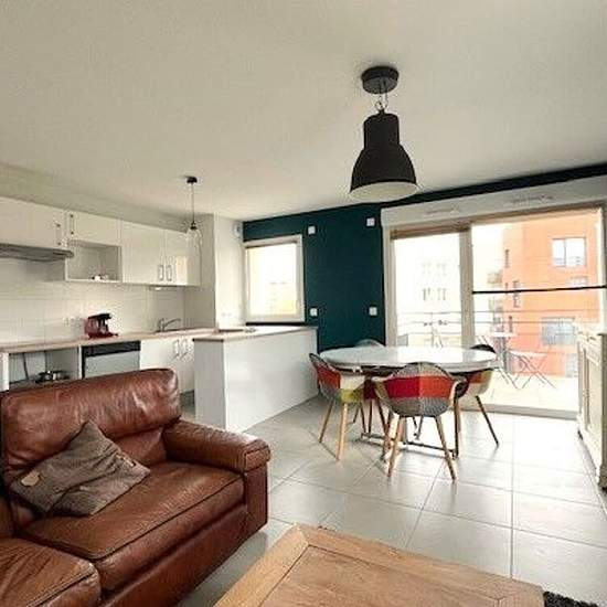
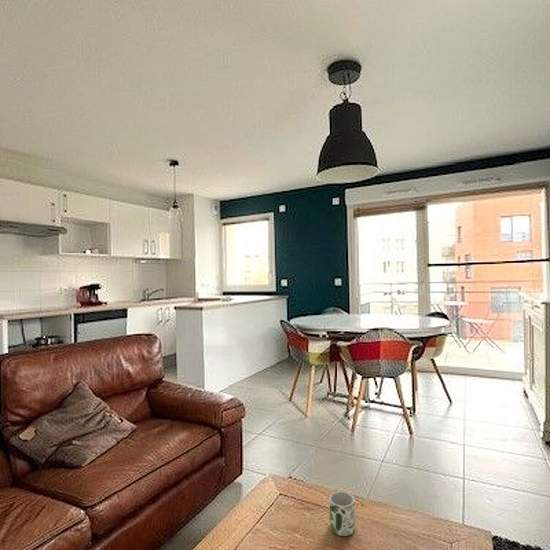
+ mug [328,491,356,537]
